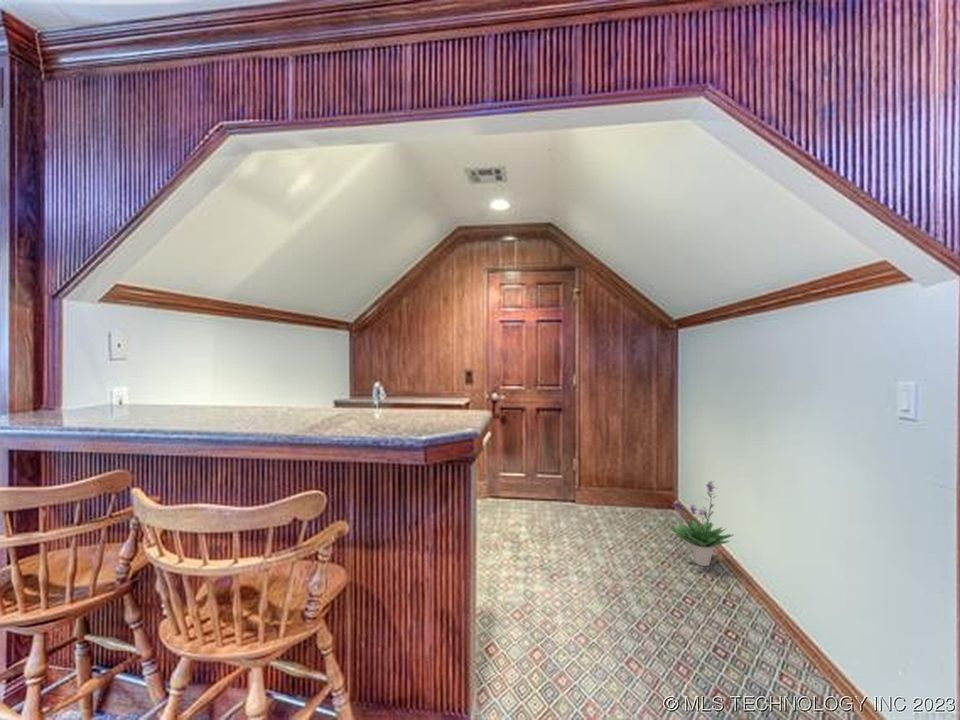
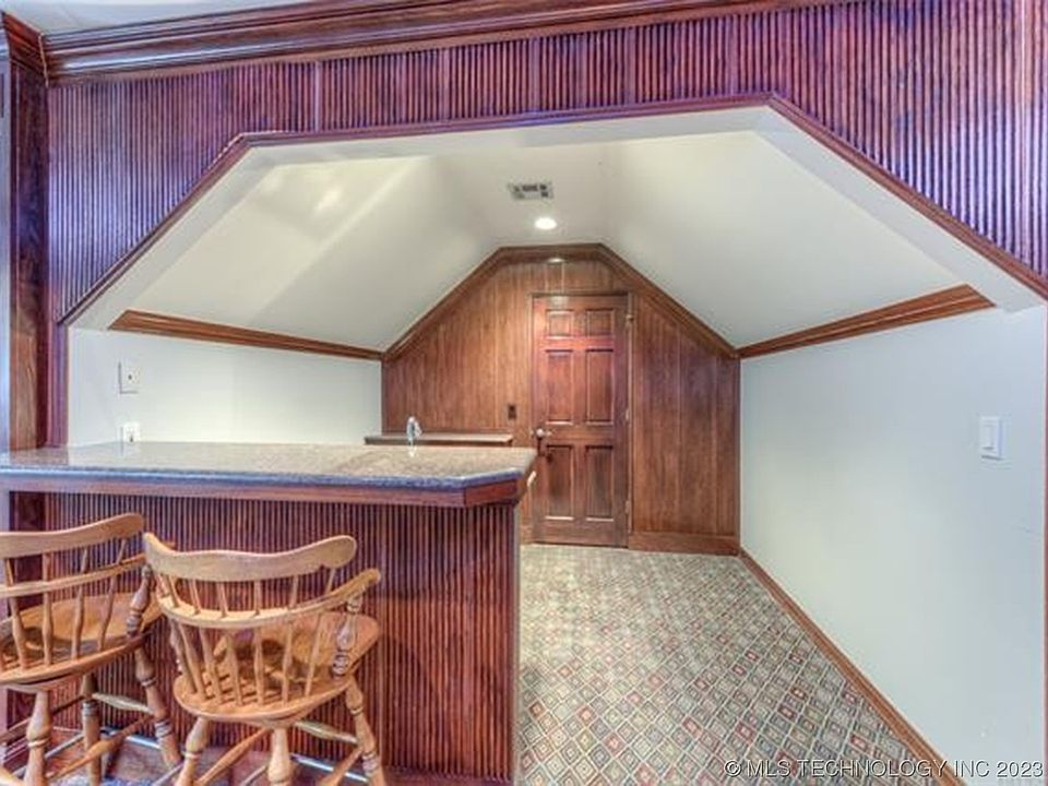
- potted plant [668,479,735,567]
